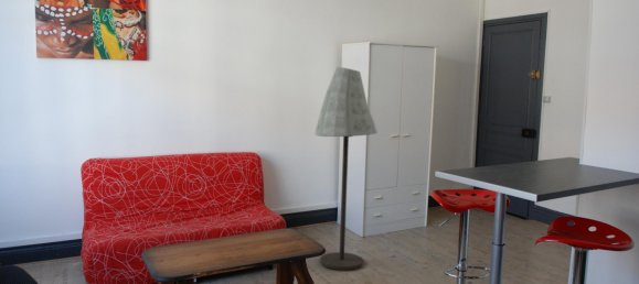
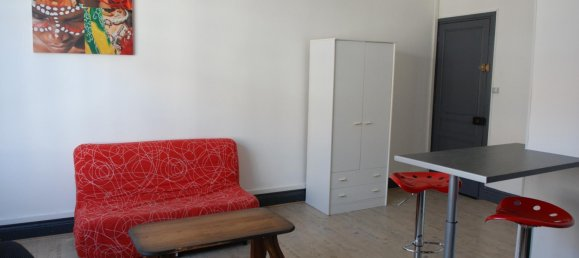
- floor lamp [313,66,379,271]
